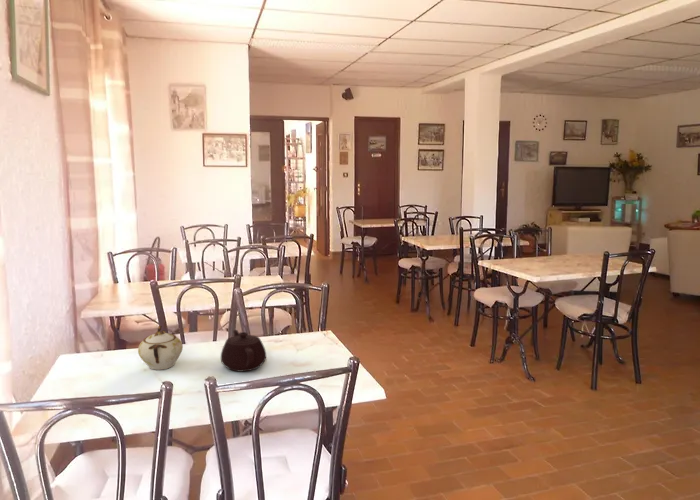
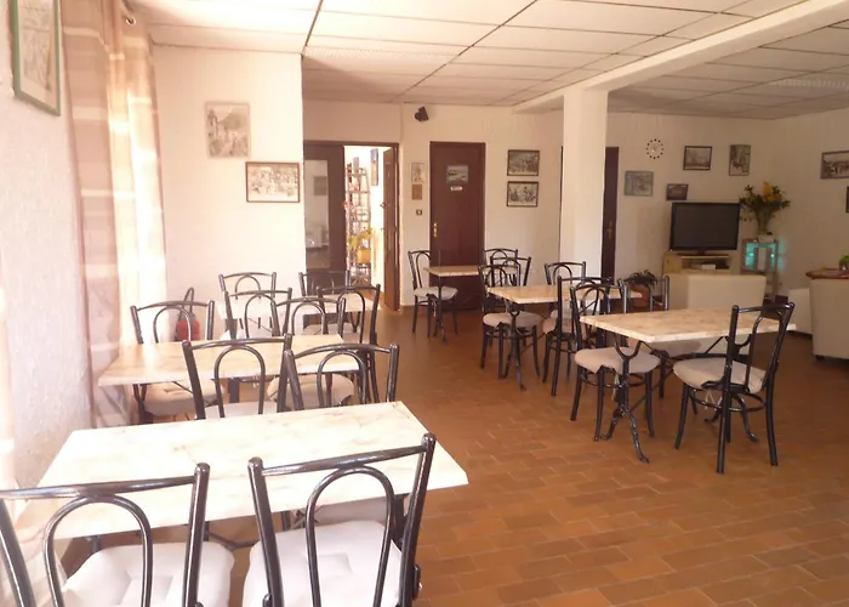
- sugar bowl [137,324,184,371]
- teapot [220,329,267,373]
